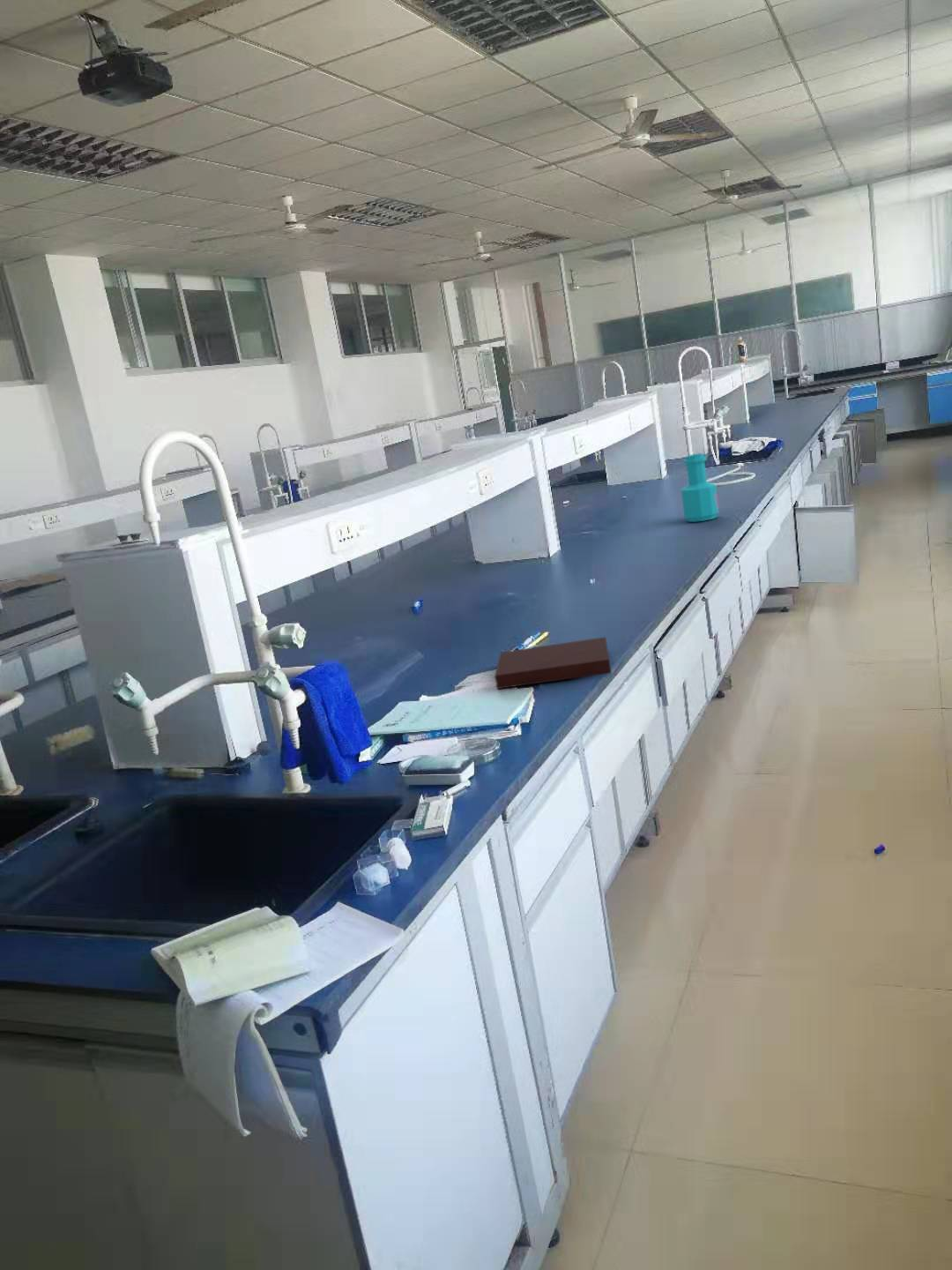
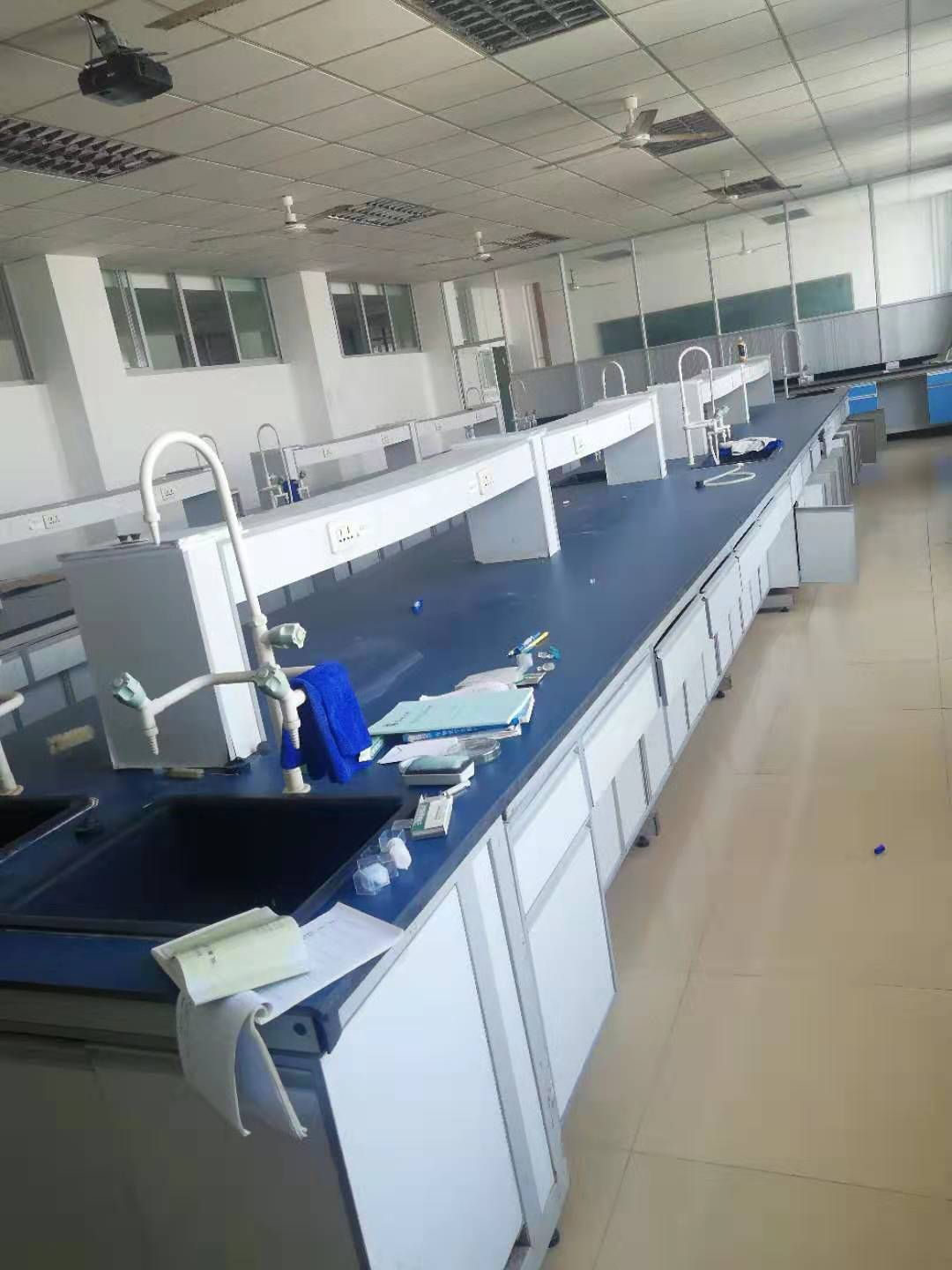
- bottle [681,452,720,523]
- notebook [494,636,612,690]
